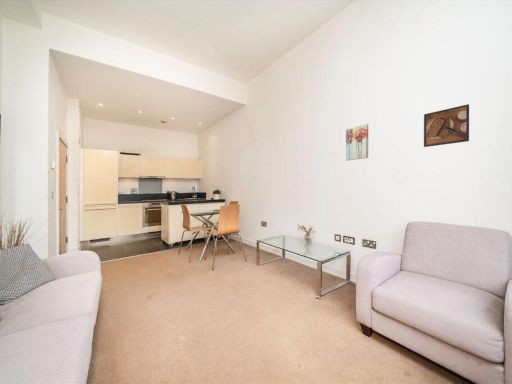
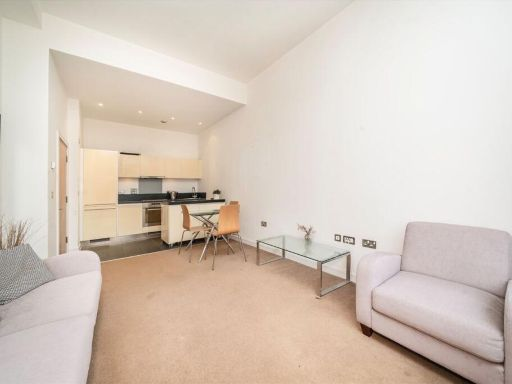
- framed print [423,103,470,148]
- wall art [345,123,369,162]
